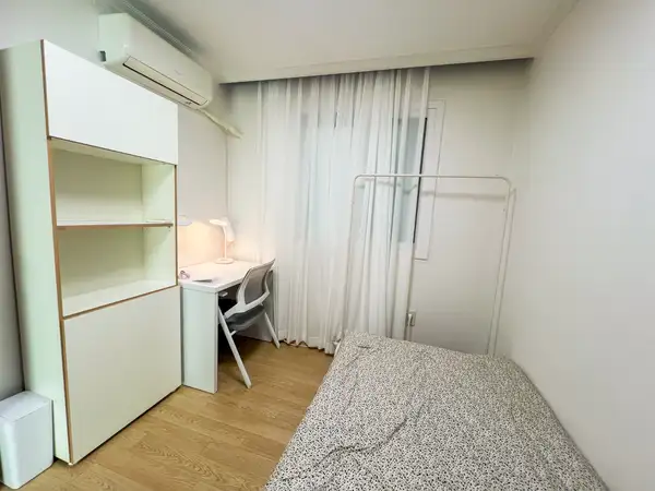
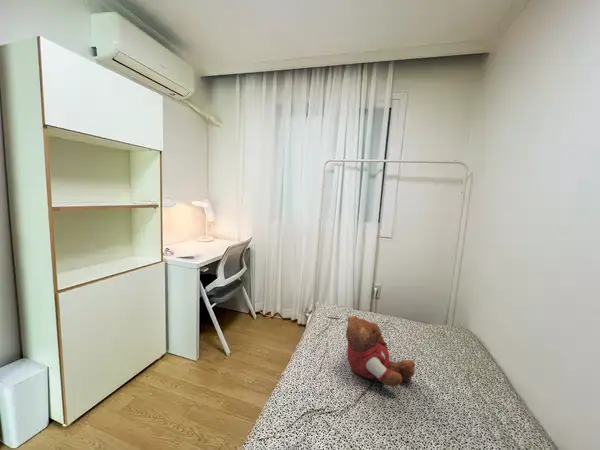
+ teddy bear [345,315,416,387]
